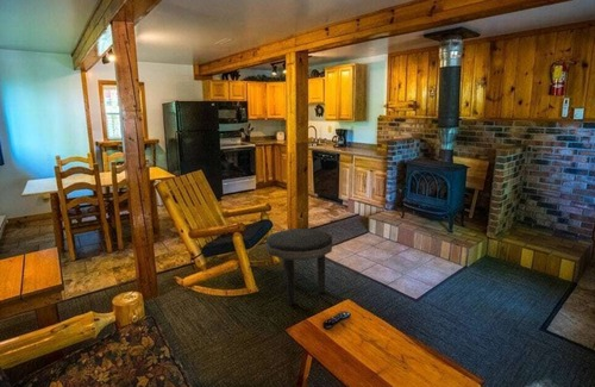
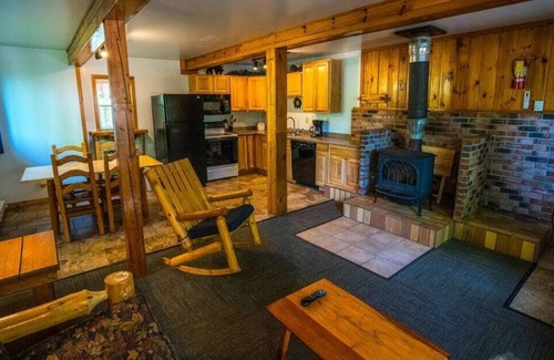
- side table [264,227,333,306]
